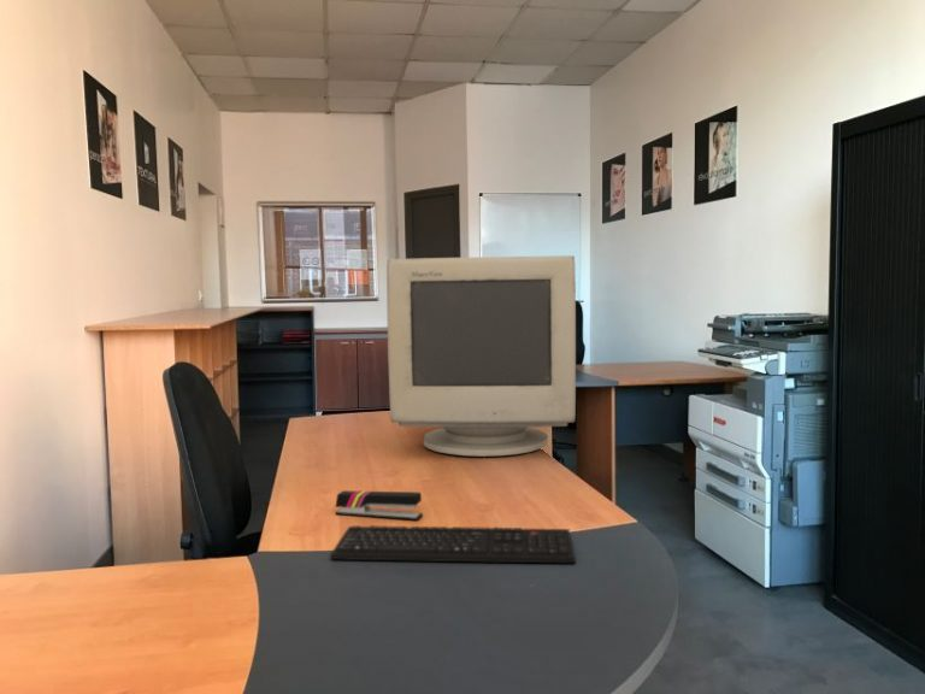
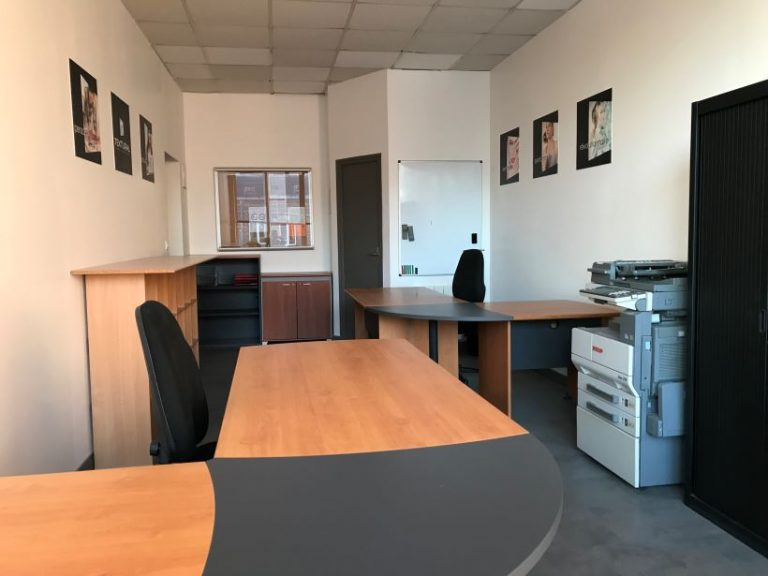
- keyboard [329,524,576,564]
- stapler [335,489,424,522]
- computer monitor [385,254,577,458]
